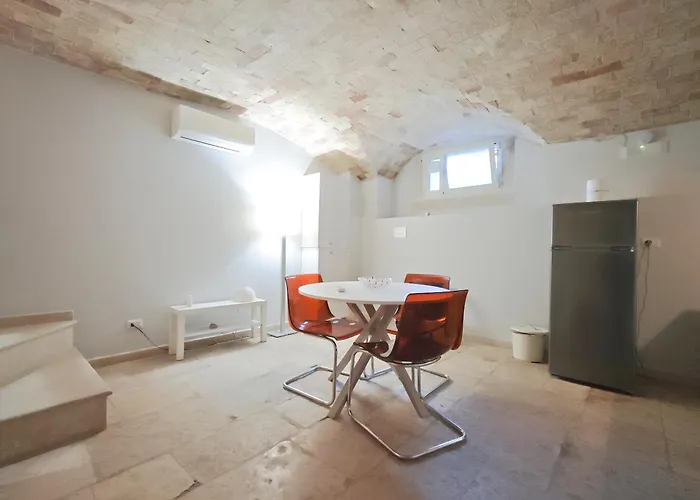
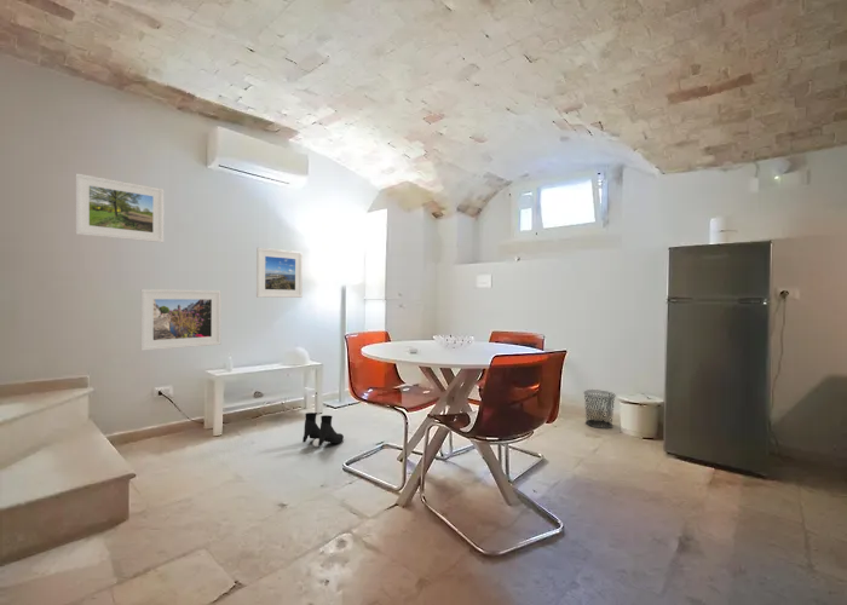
+ boots [301,411,345,448]
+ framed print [140,288,223,352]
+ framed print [255,247,304,299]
+ waste bin [582,388,617,430]
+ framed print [75,172,165,243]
